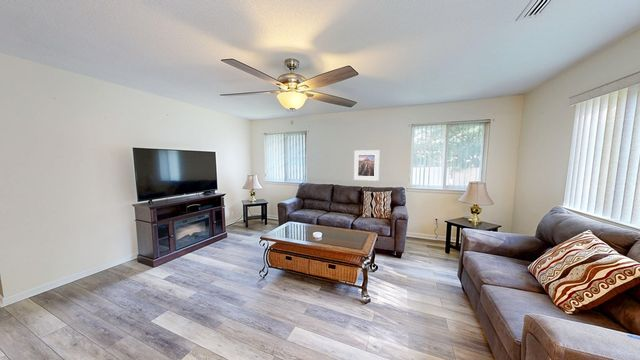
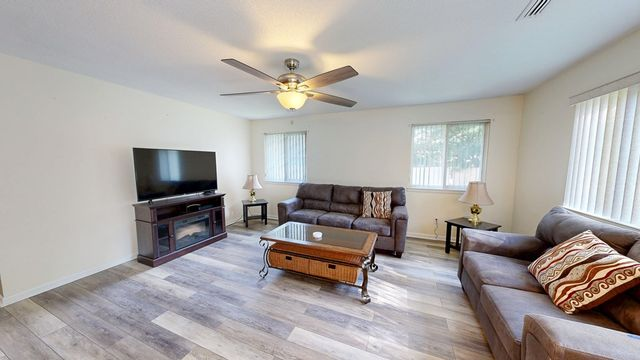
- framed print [353,149,380,182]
